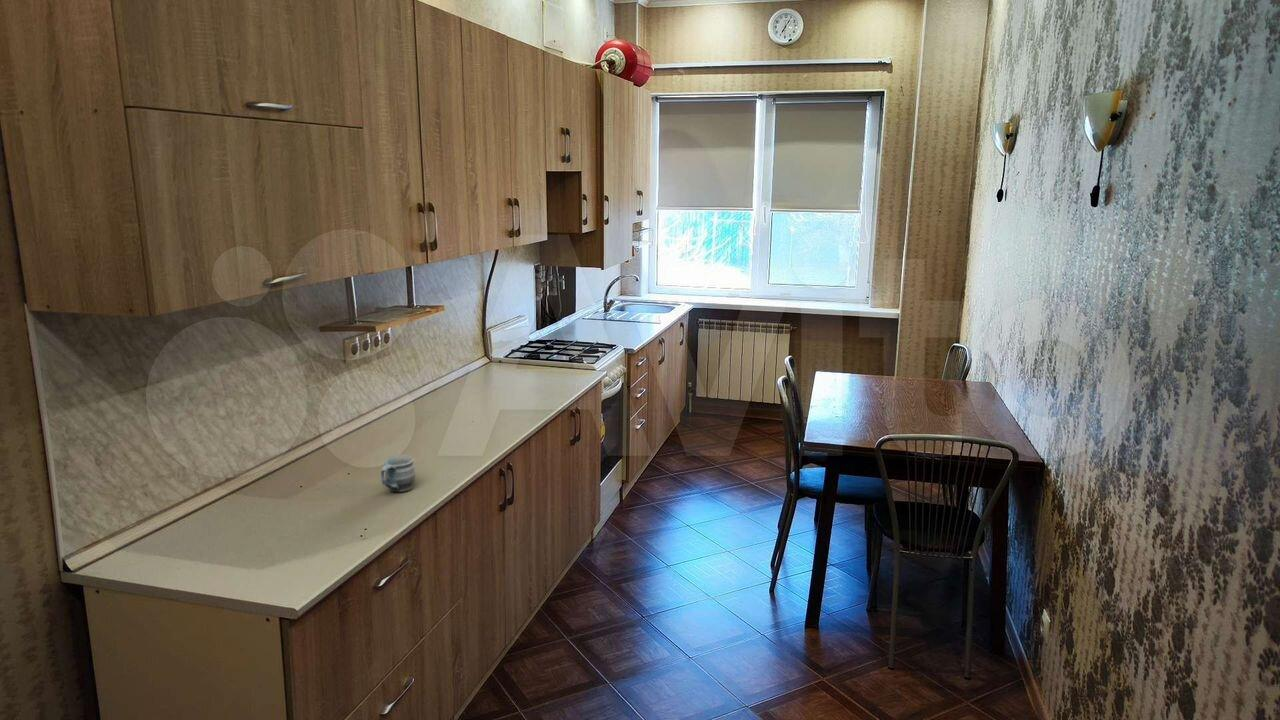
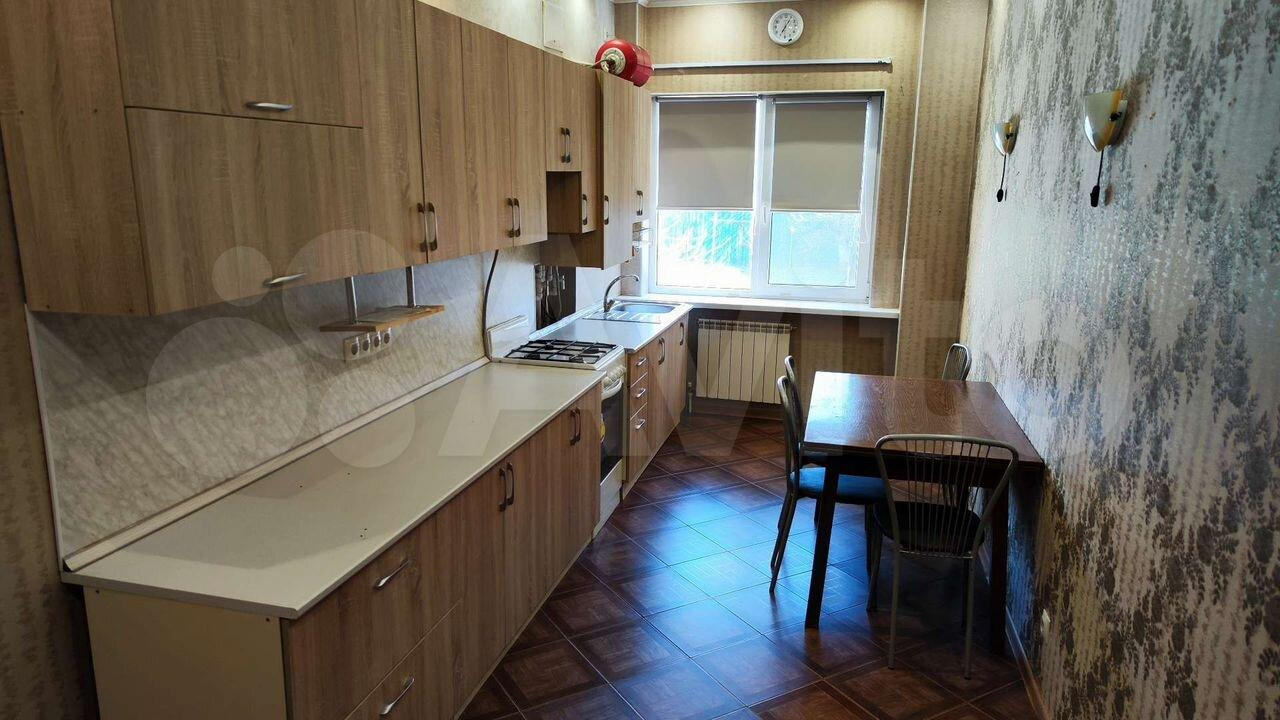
- mug [380,454,416,493]
